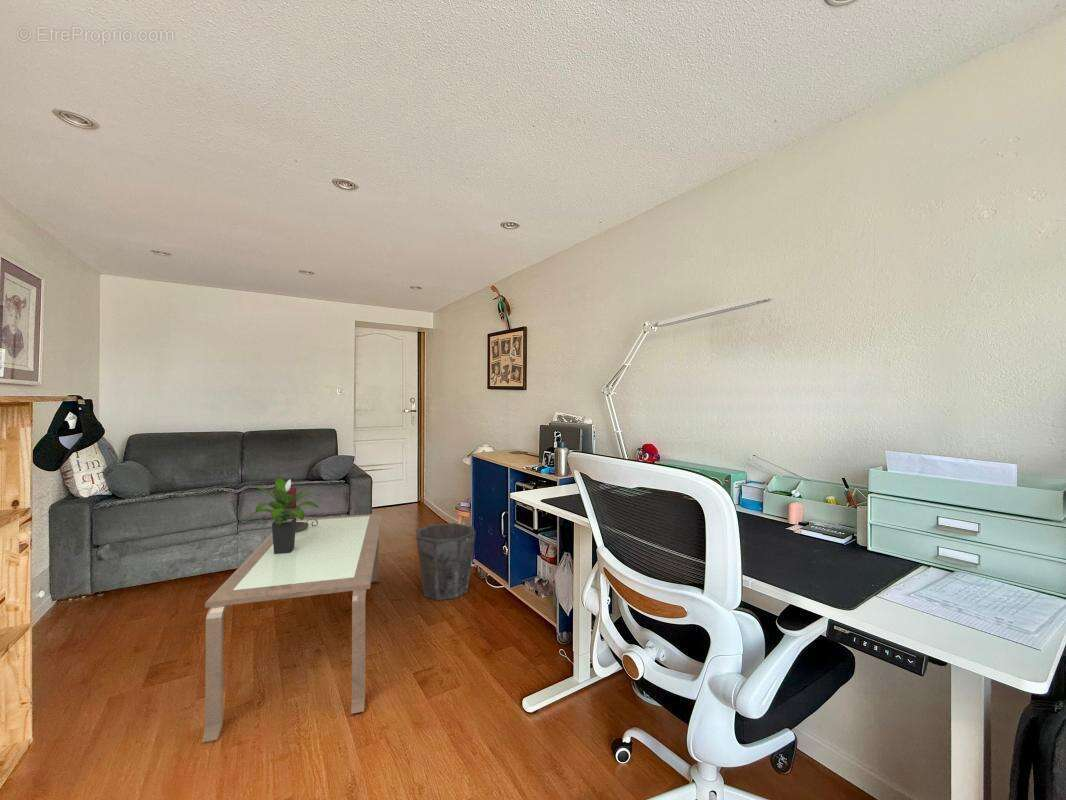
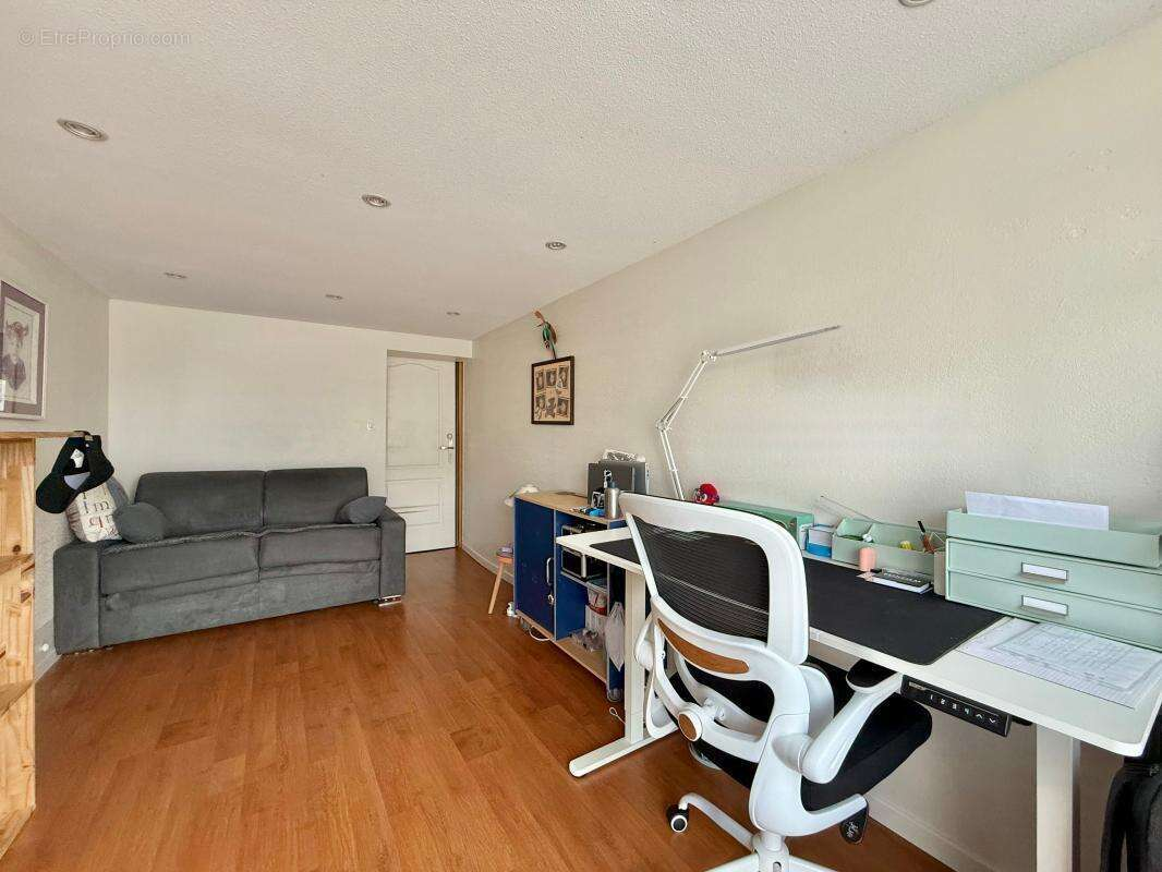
- candle holder [286,486,318,532]
- coffee table [201,513,382,743]
- potted plant [248,476,322,554]
- waste bin [415,522,477,601]
